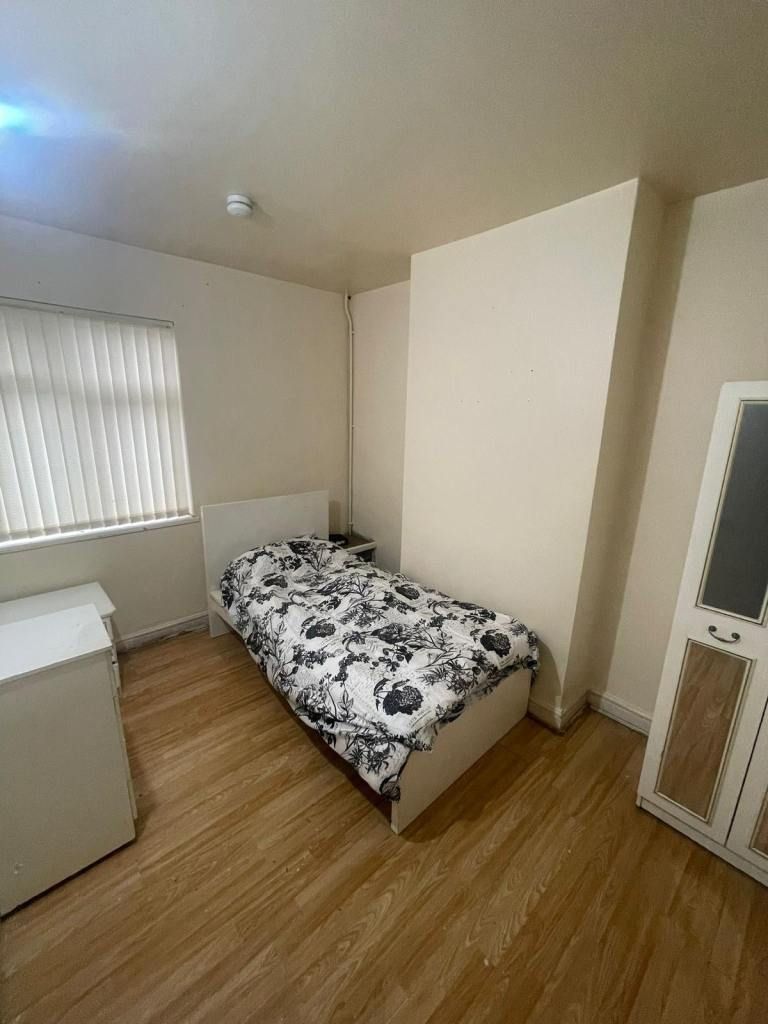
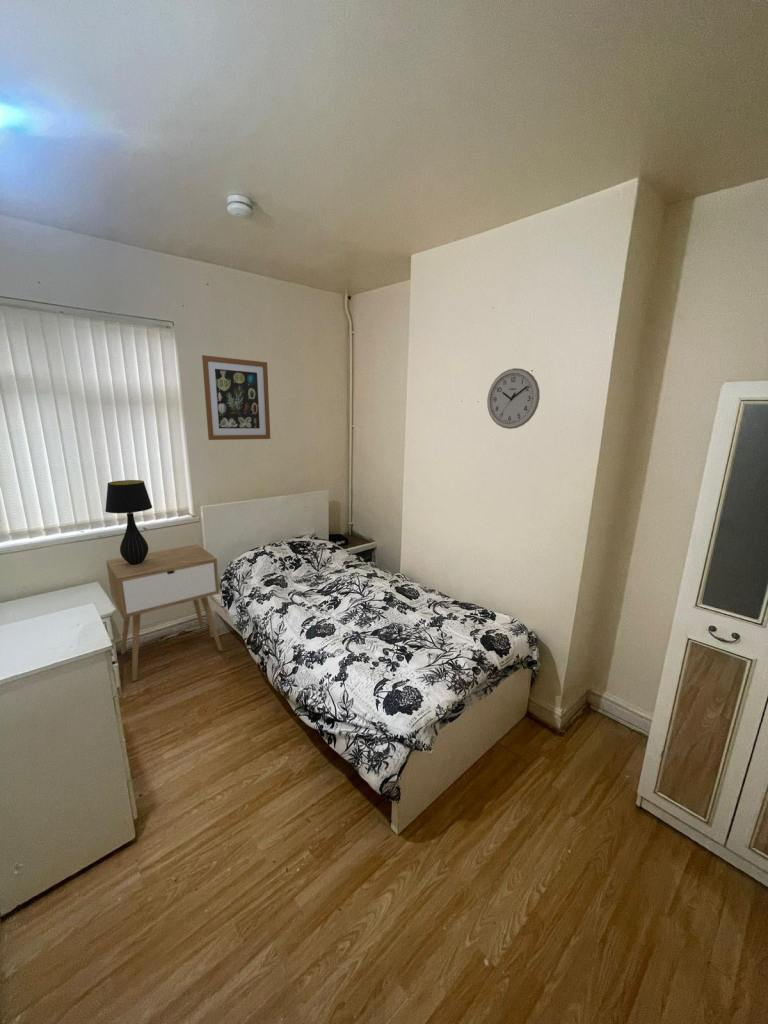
+ wall art [201,354,271,441]
+ nightstand [105,543,223,682]
+ table lamp [104,479,153,565]
+ wall clock [486,367,541,430]
